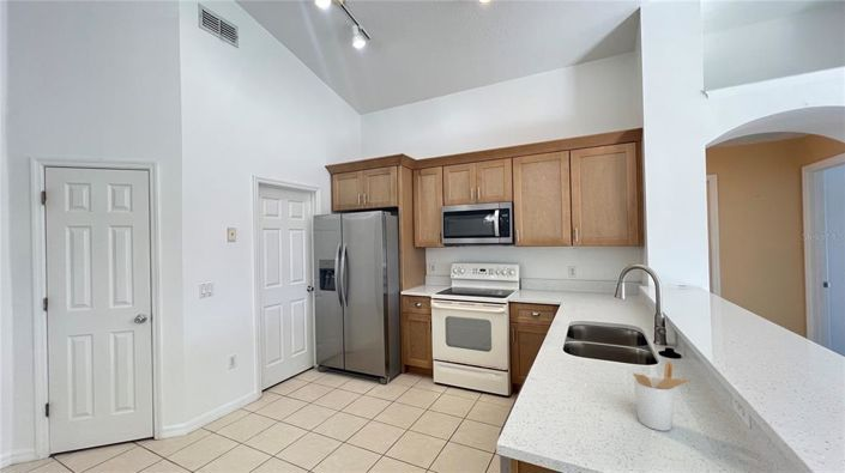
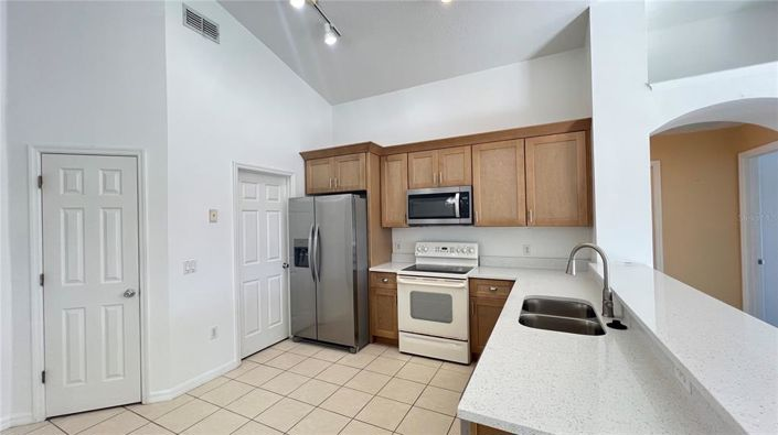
- utensil holder [632,360,694,432]
